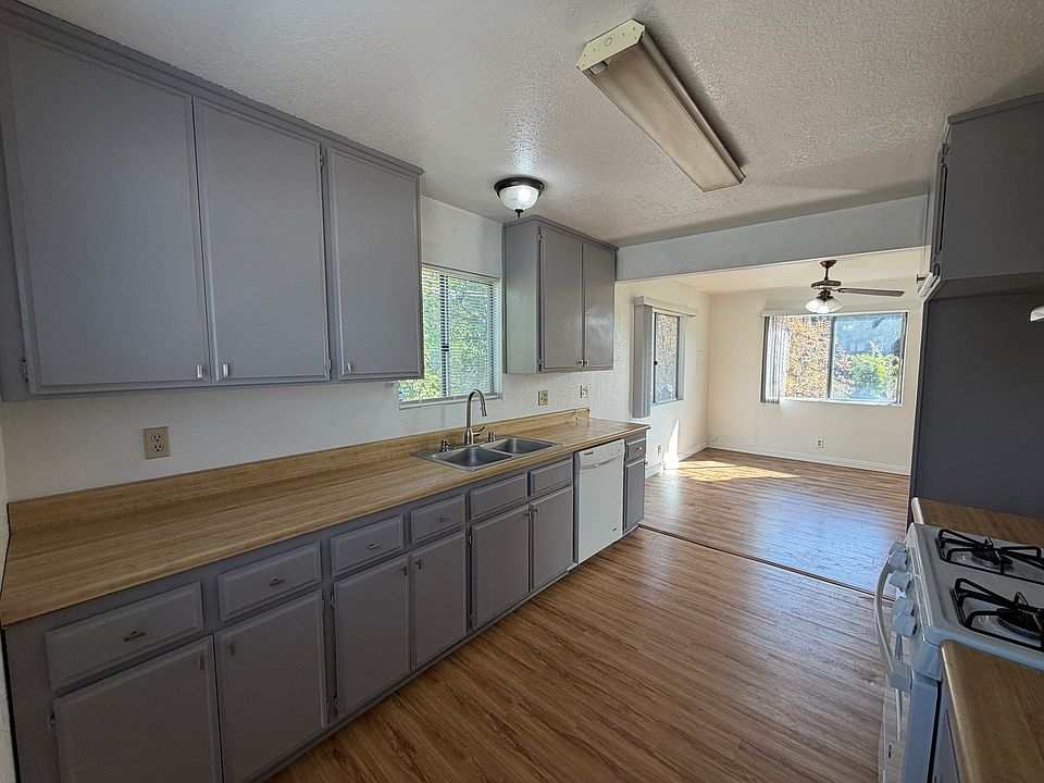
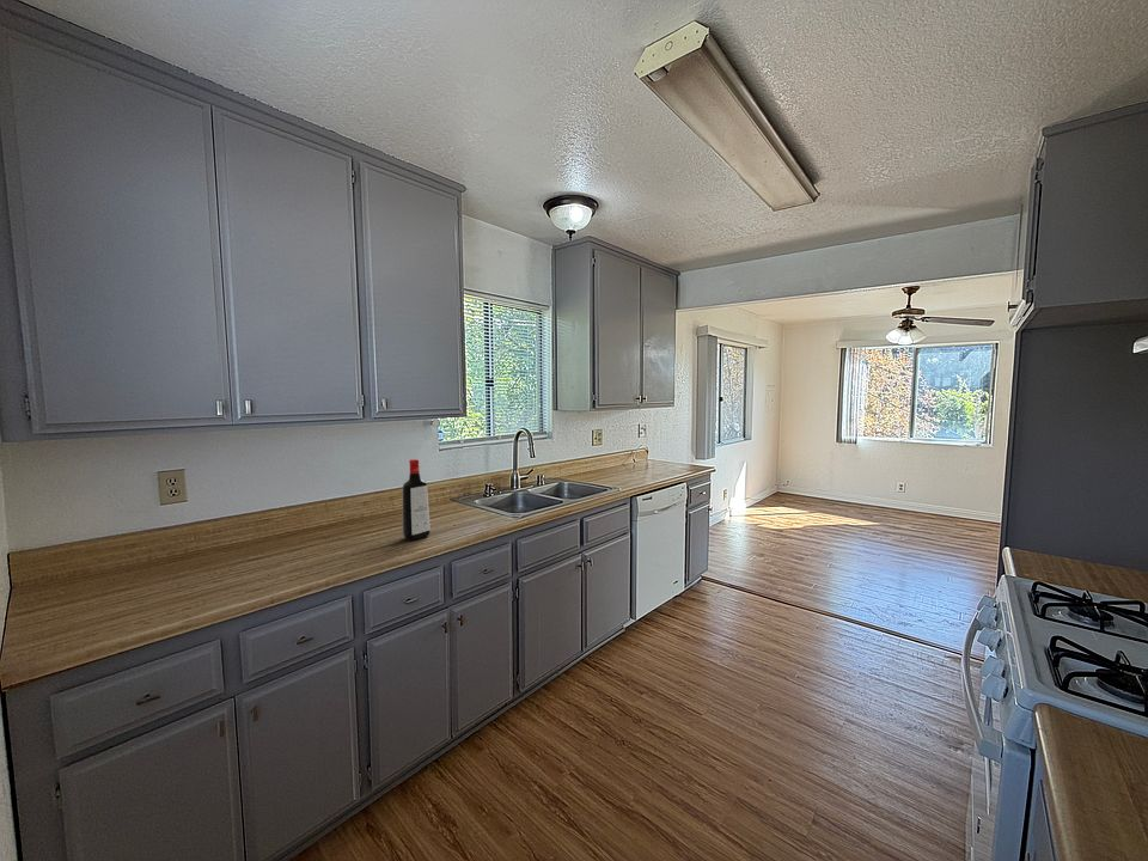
+ liquor bottle [402,458,430,542]
